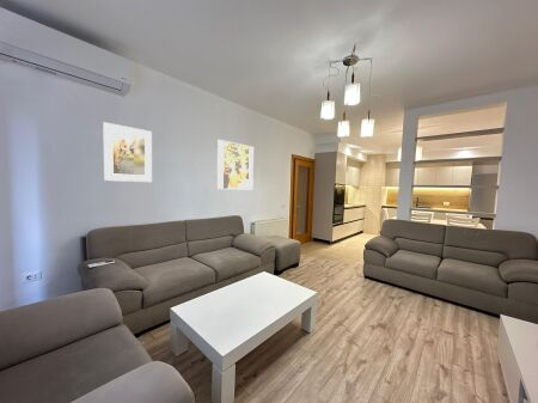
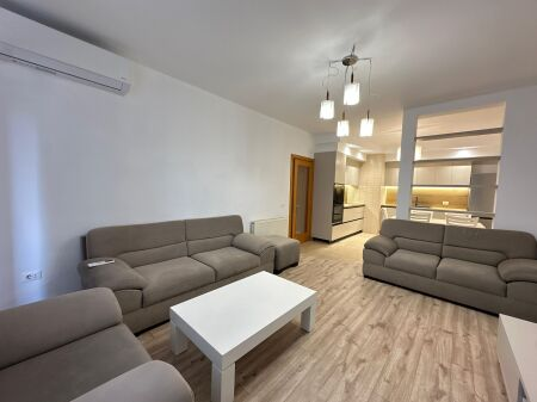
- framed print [215,139,255,190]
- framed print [102,121,153,183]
